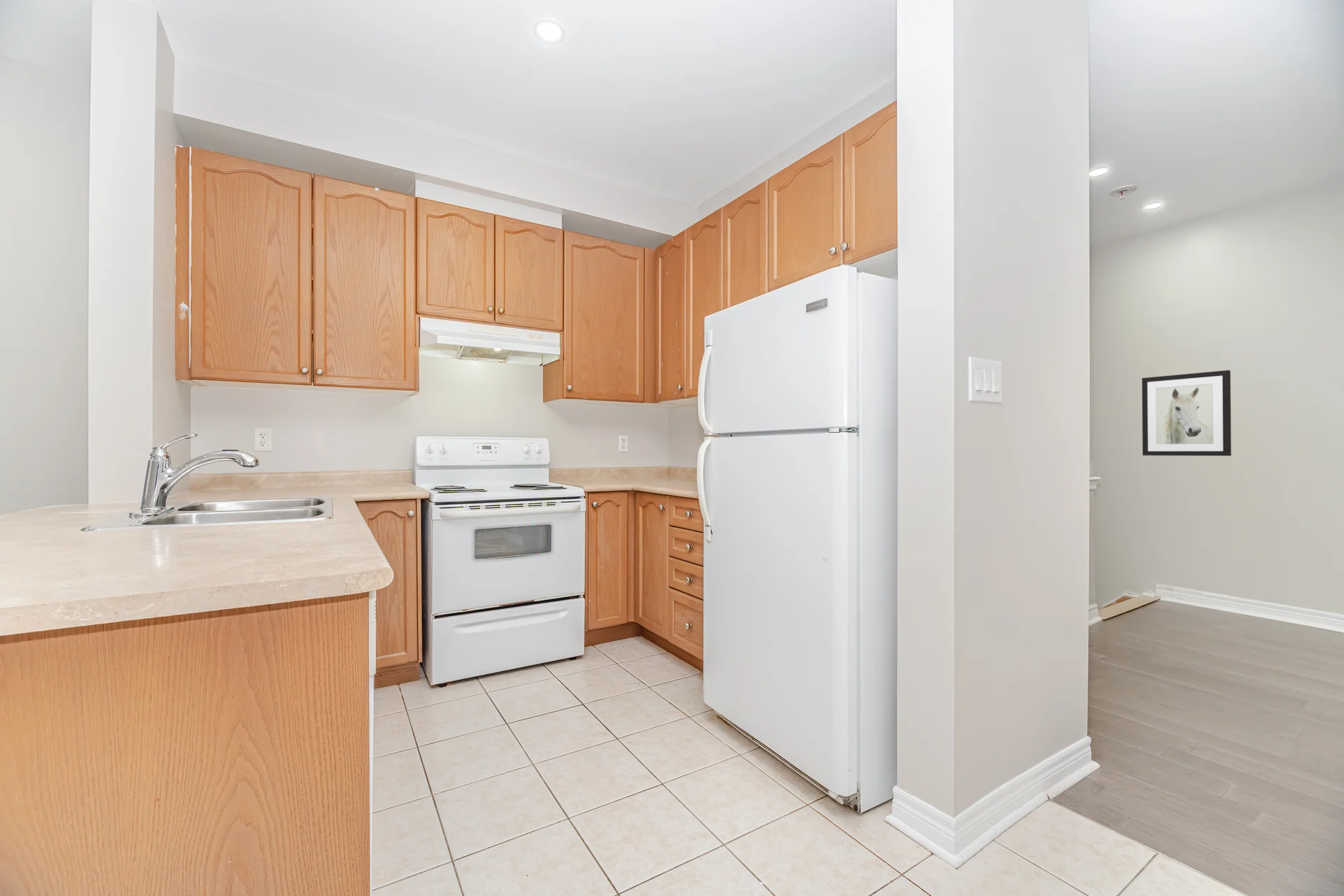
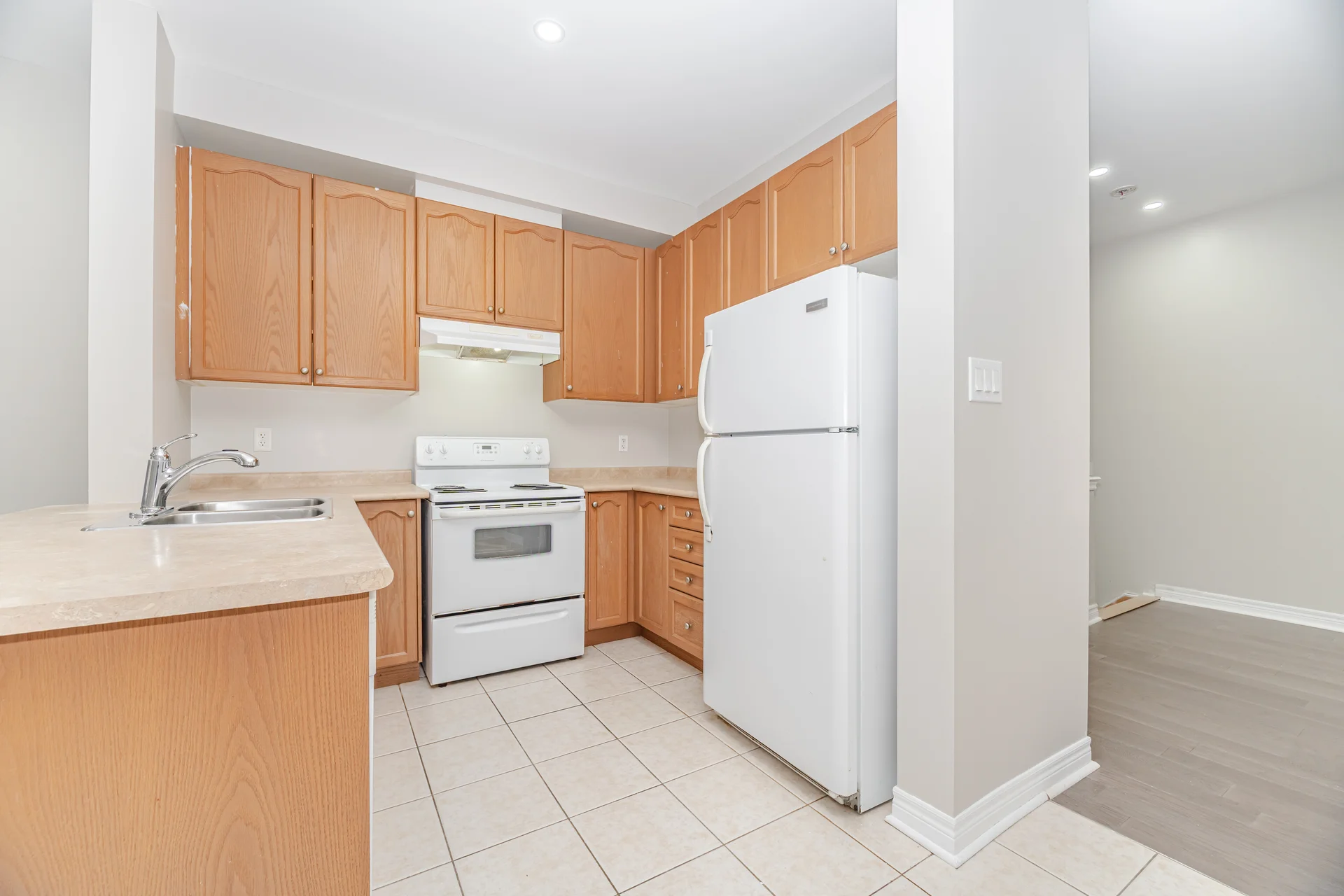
- wall art [1141,370,1232,456]
